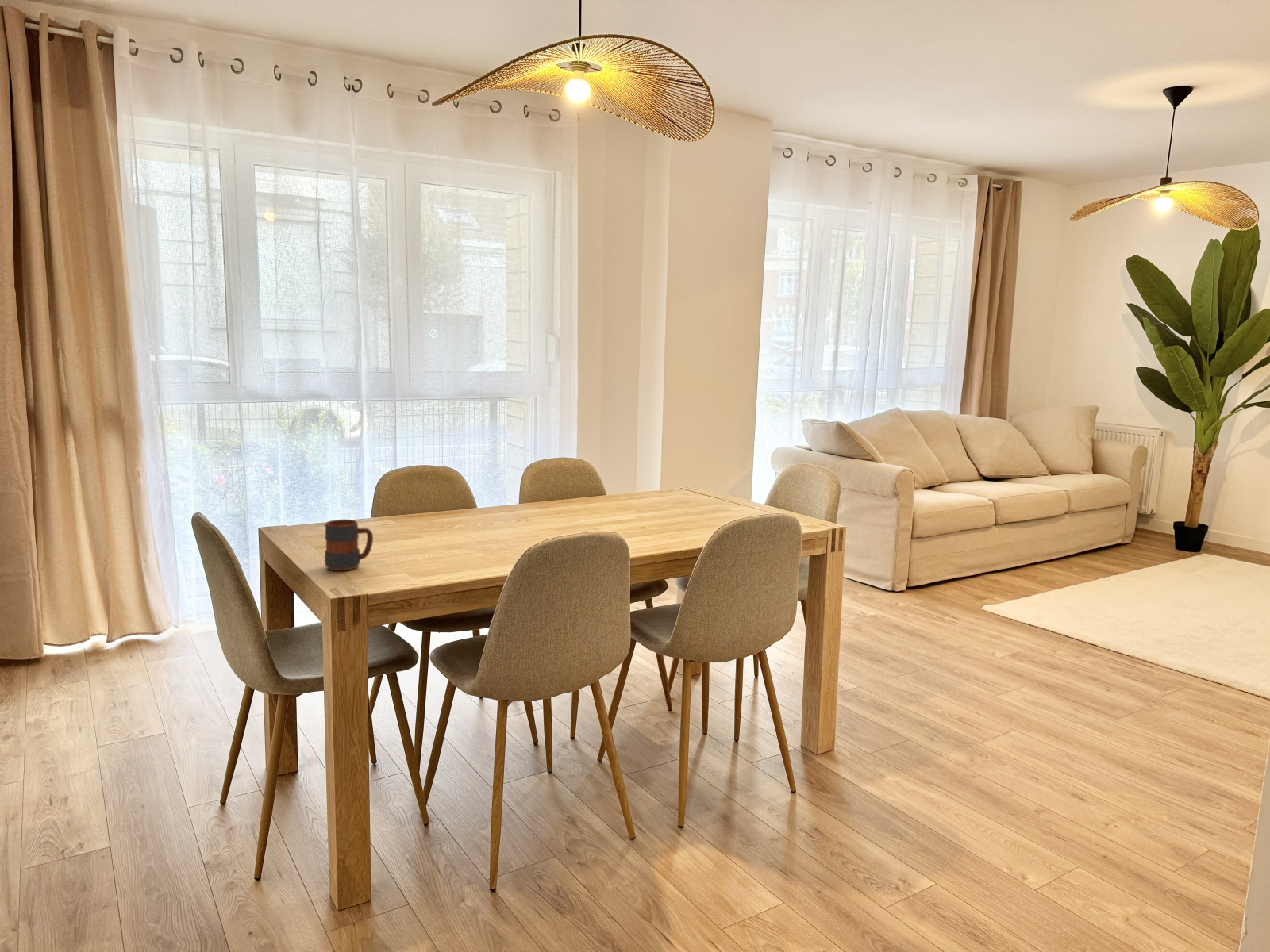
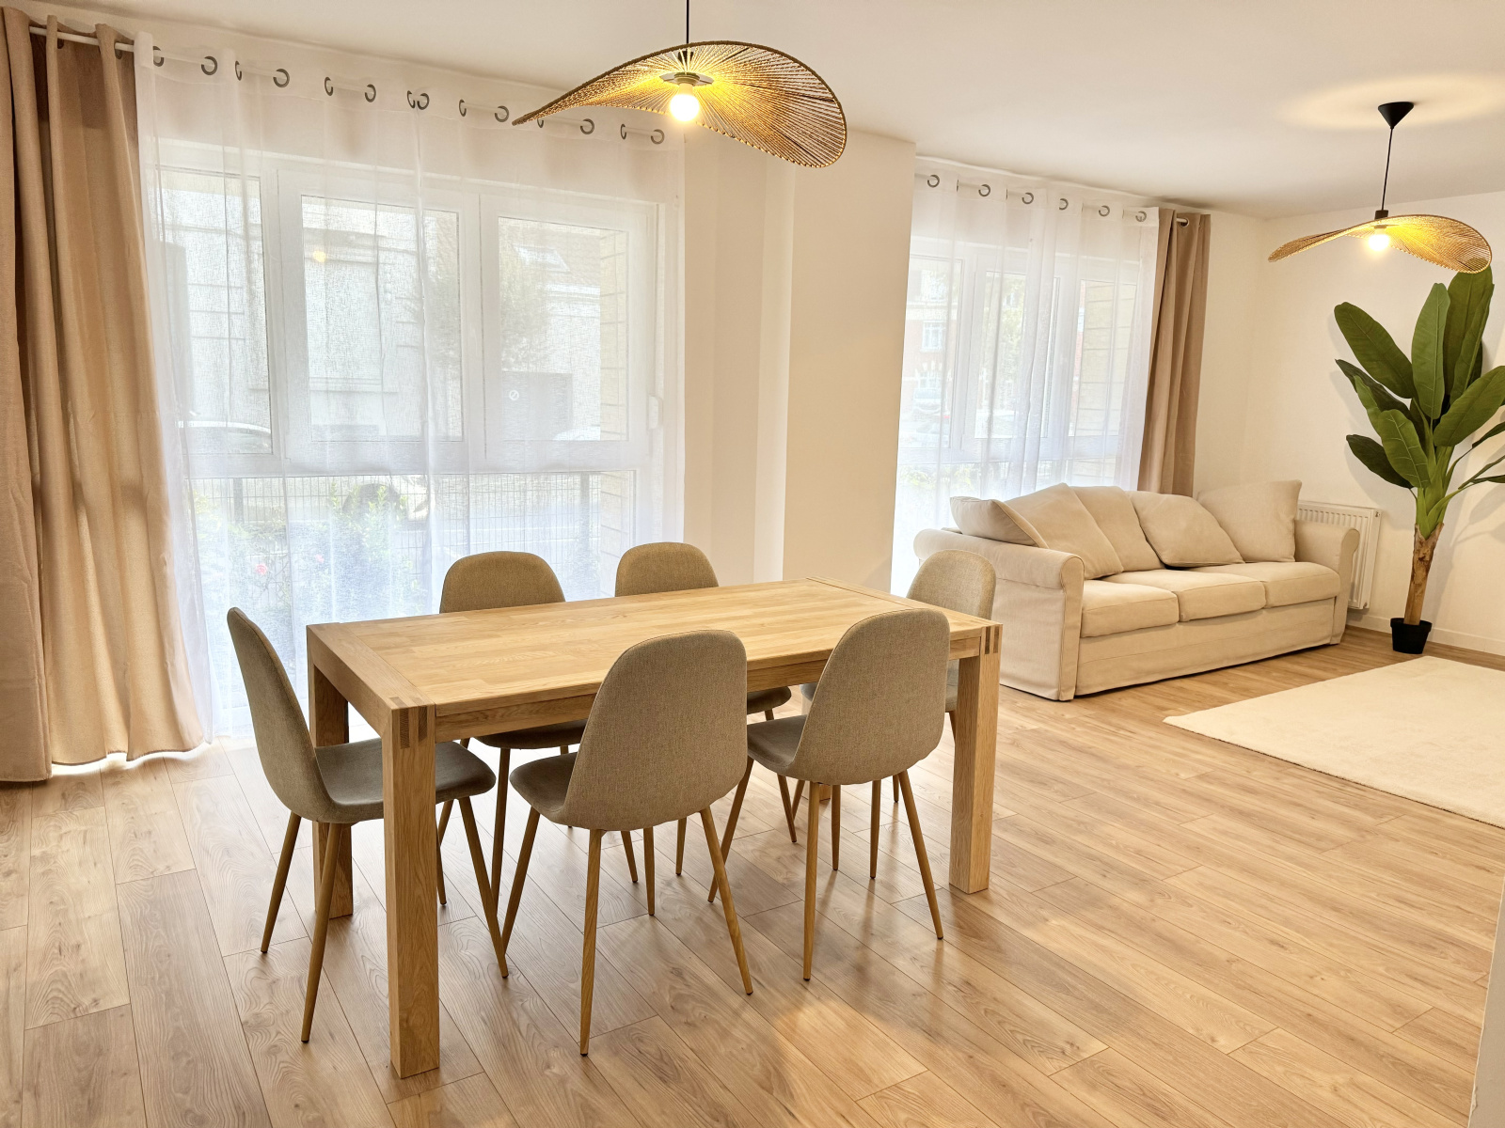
- mug [324,519,374,571]
